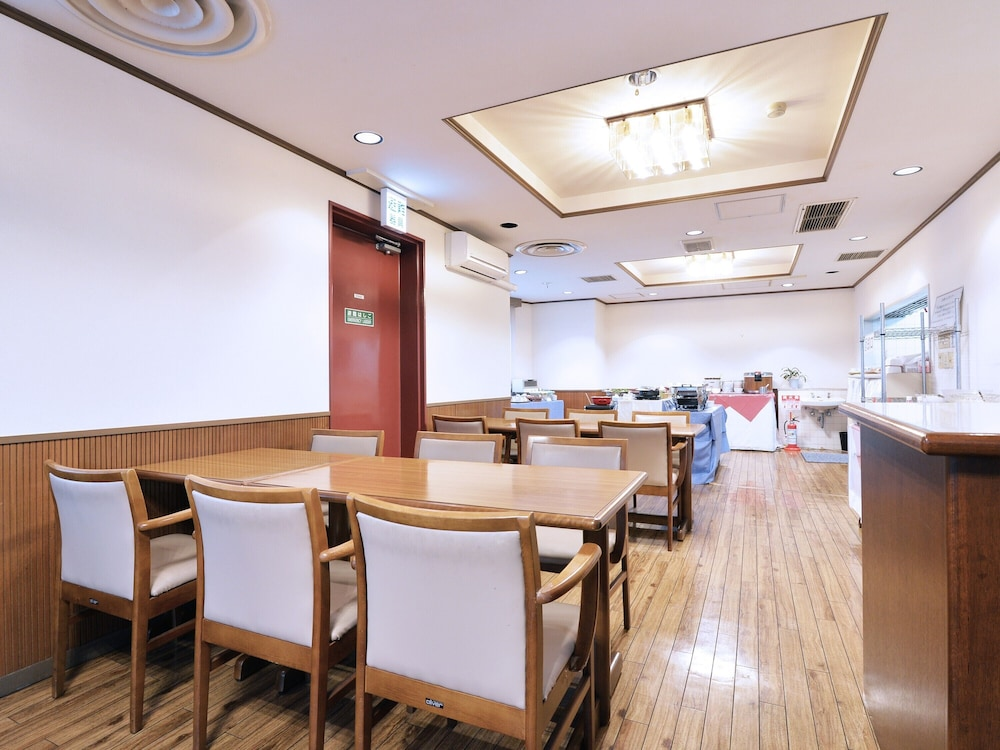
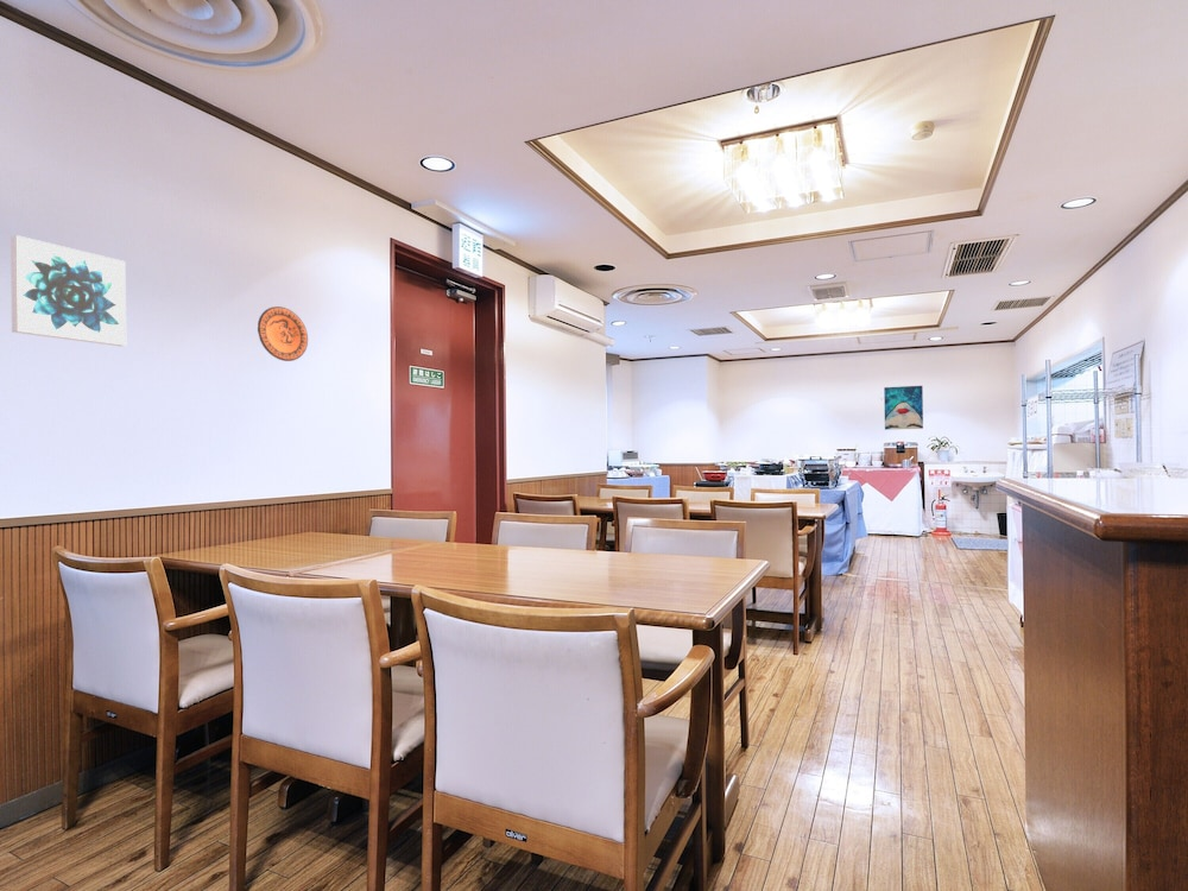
+ decorative plate [257,305,309,362]
+ wall art [10,234,127,347]
+ wall art [883,385,924,431]
